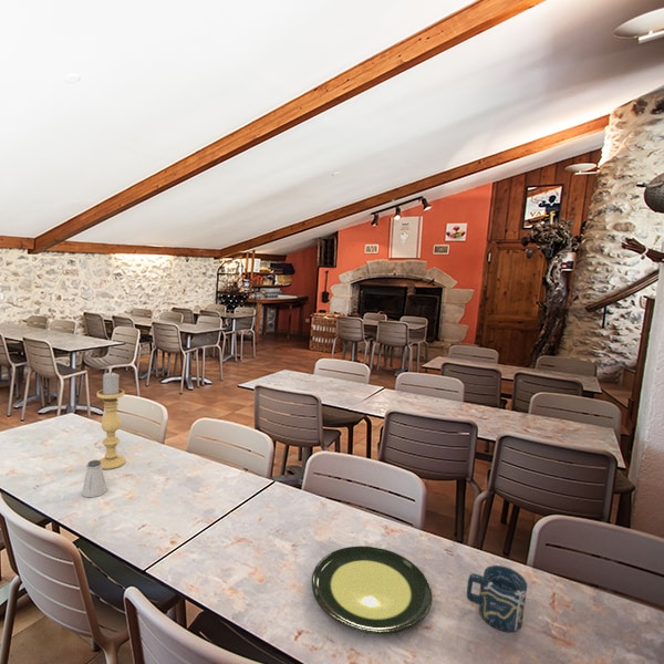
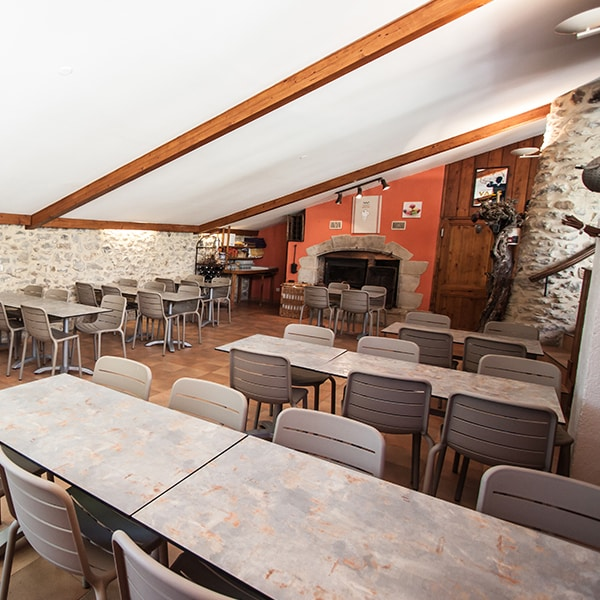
- saltshaker [81,459,108,498]
- plate [311,546,433,635]
- cup [466,564,529,633]
- candle holder [95,371,126,470]
